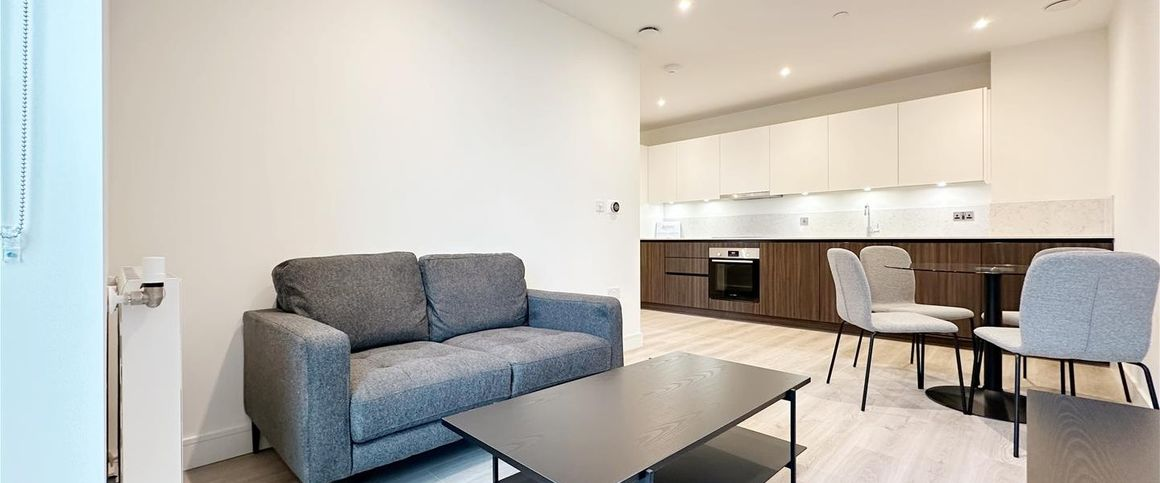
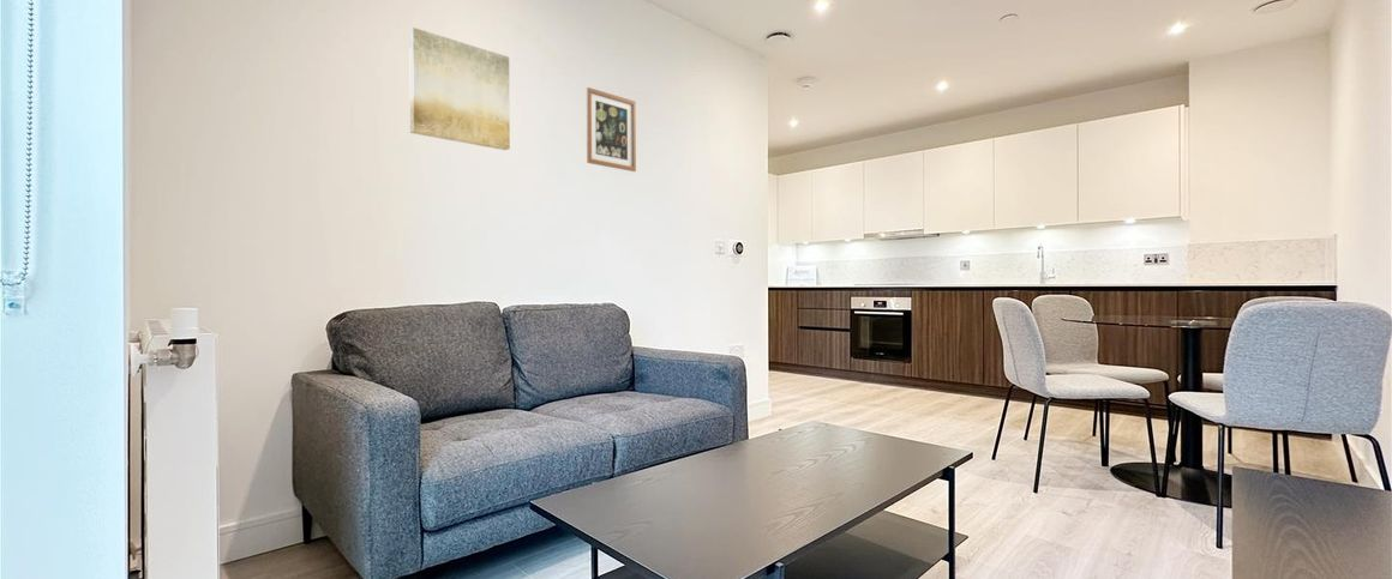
+ wall art [586,86,637,173]
+ wall art [408,26,511,151]
